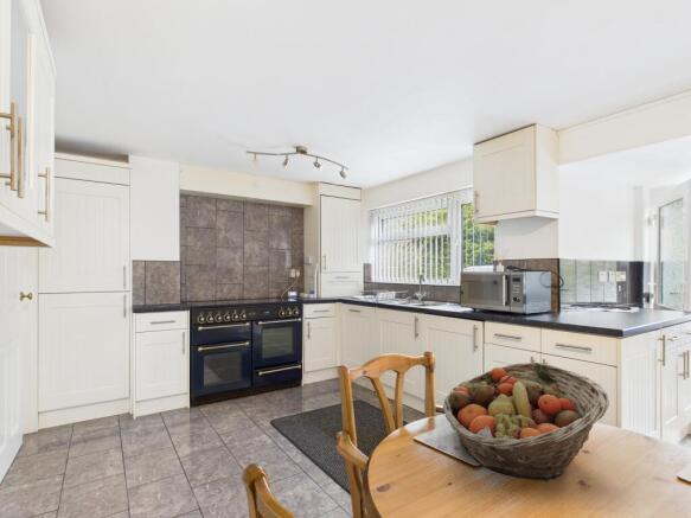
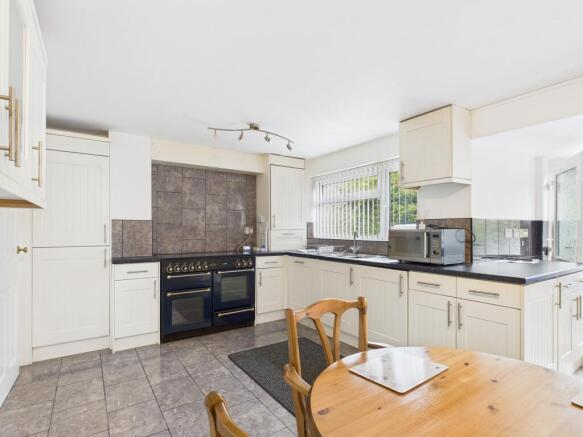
- fruit basket [442,362,610,482]
